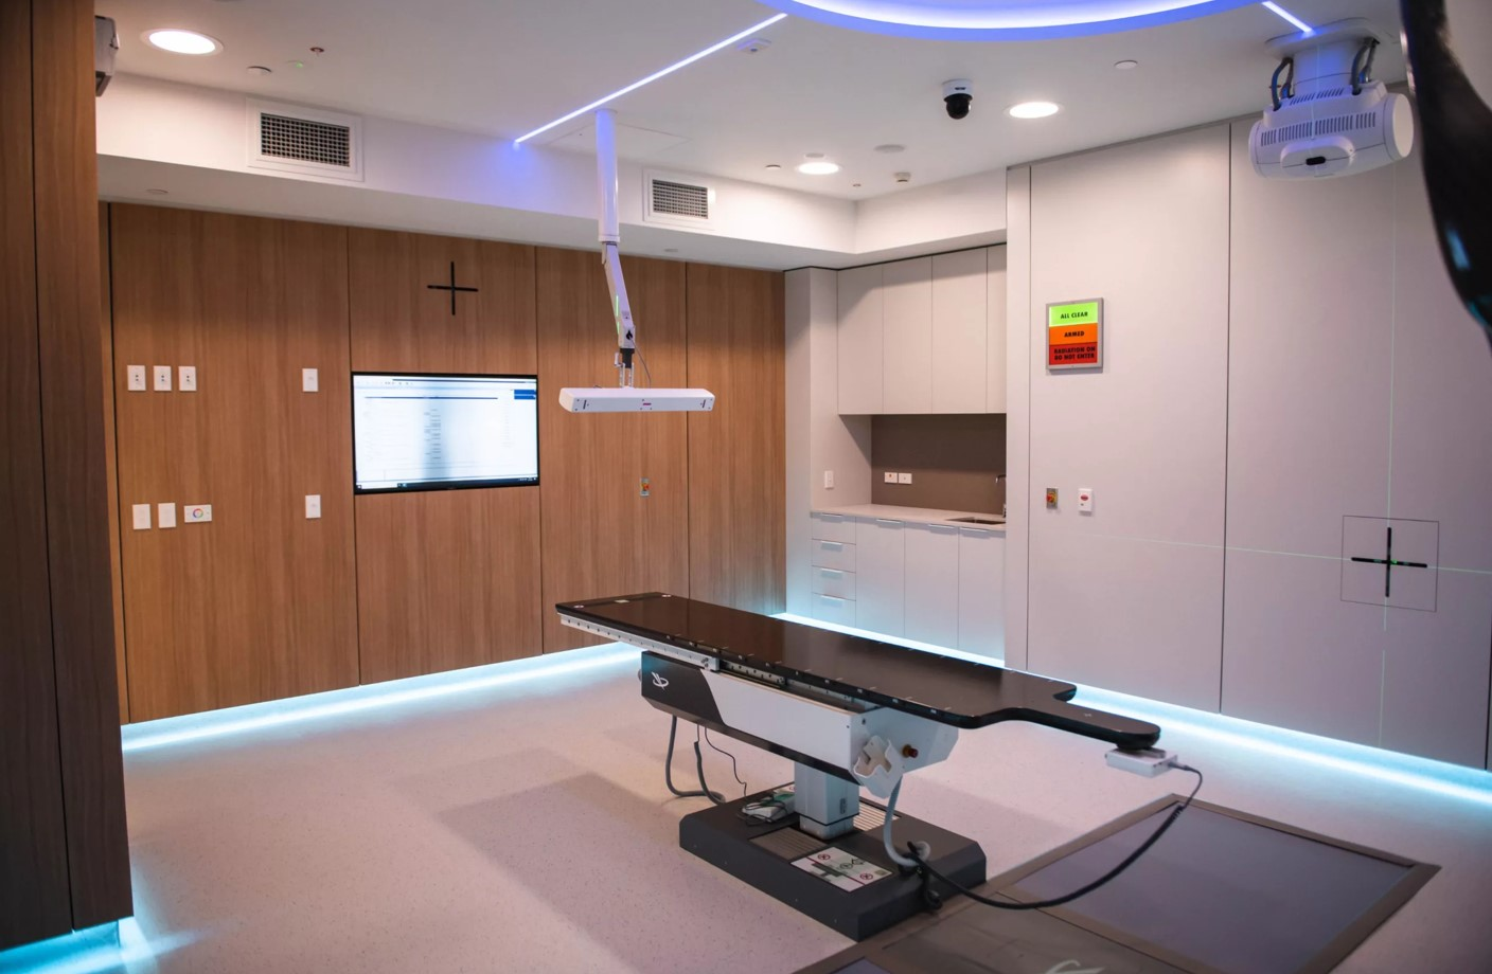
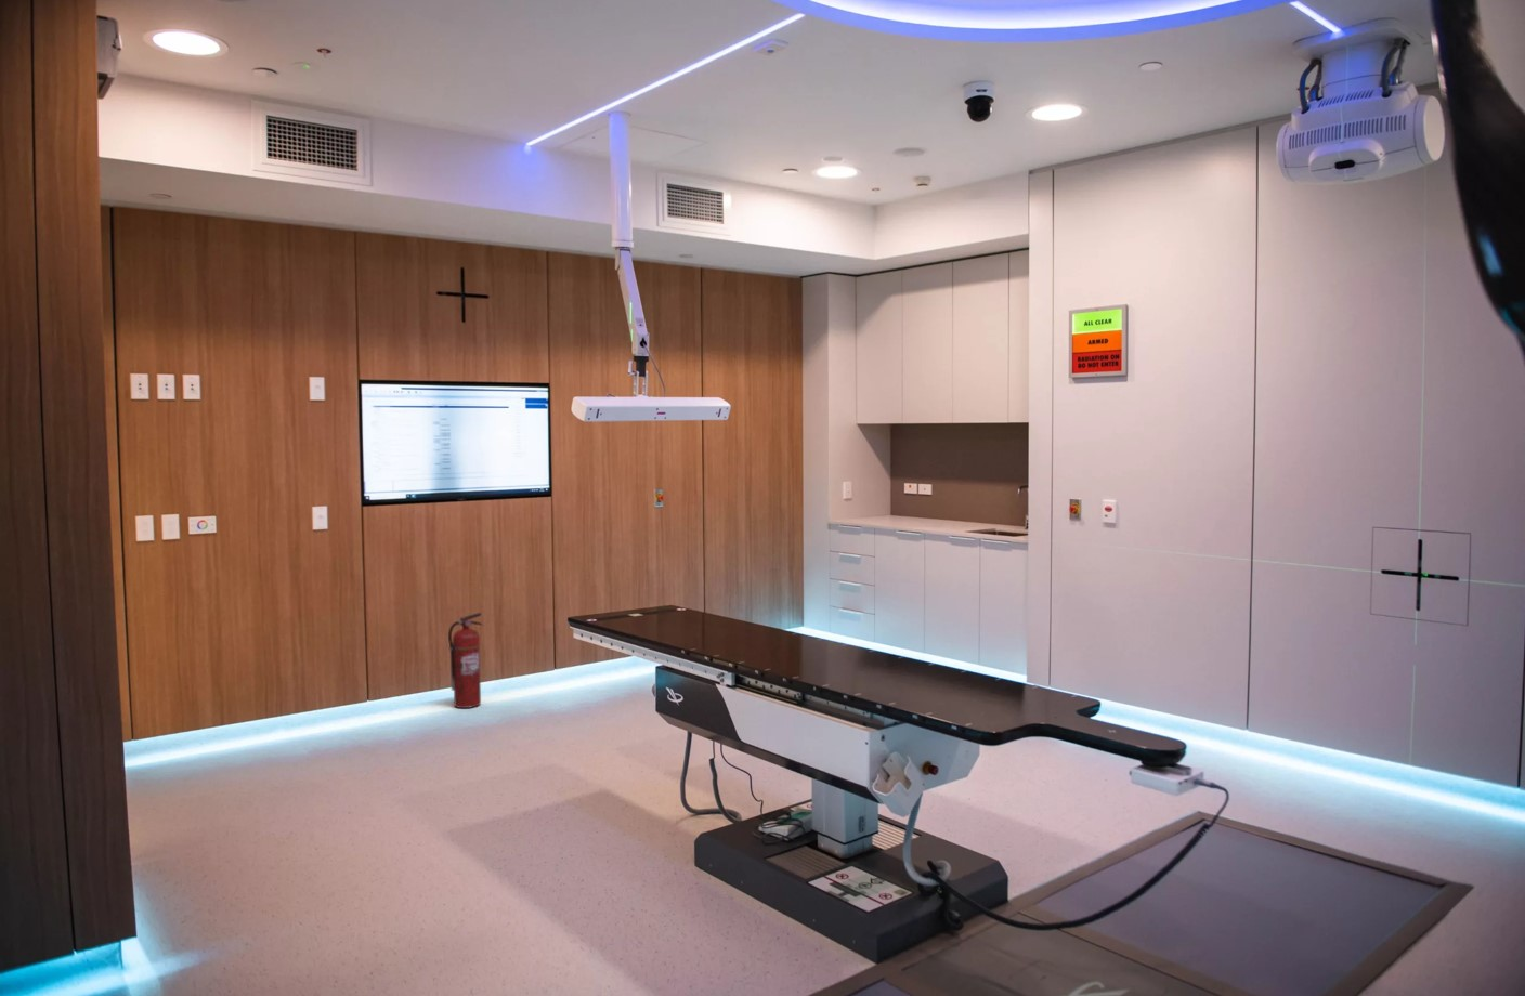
+ fire extinguisher [447,611,484,709]
